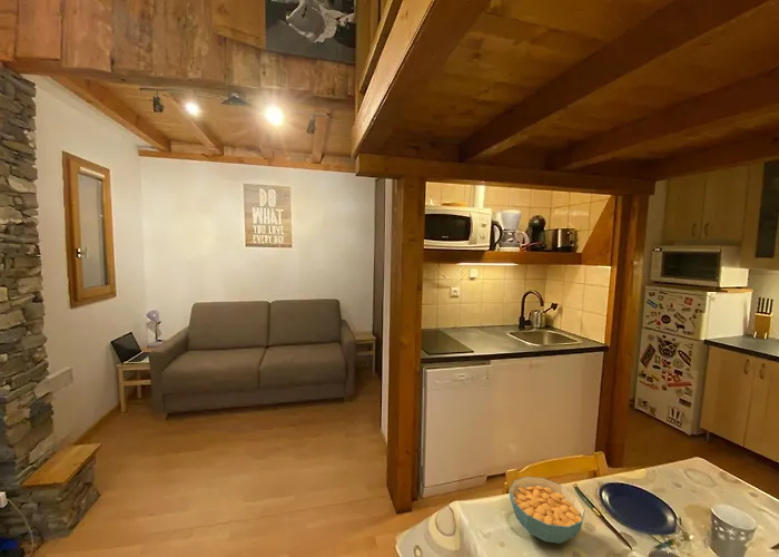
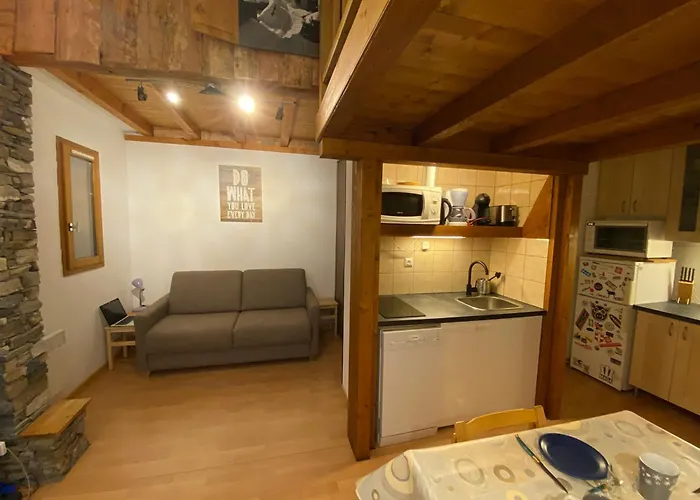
- cereal bowl [509,476,586,545]
